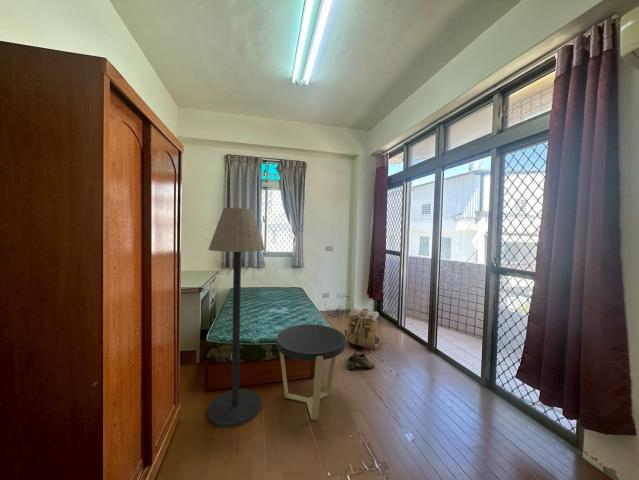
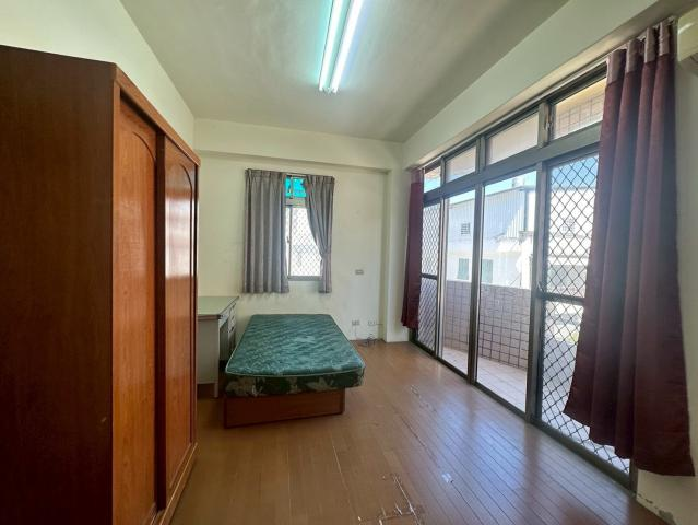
- shoe [346,349,376,371]
- floor lamp [206,207,266,428]
- backpack [343,307,381,355]
- side table [275,323,347,421]
